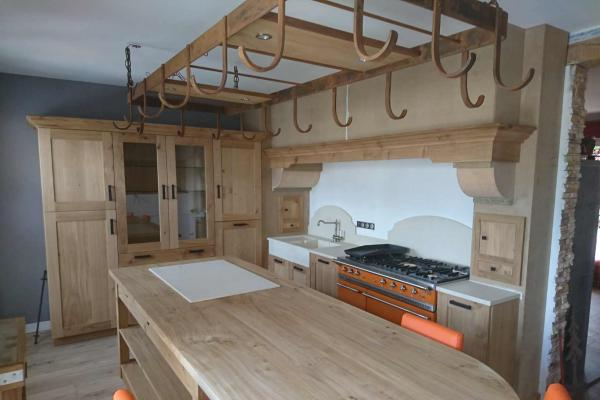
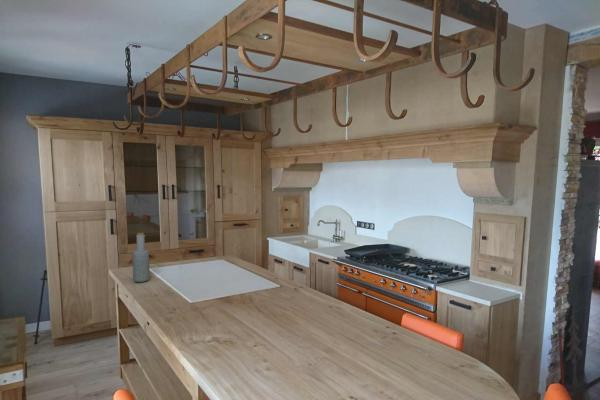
+ bottle [132,232,150,283]
